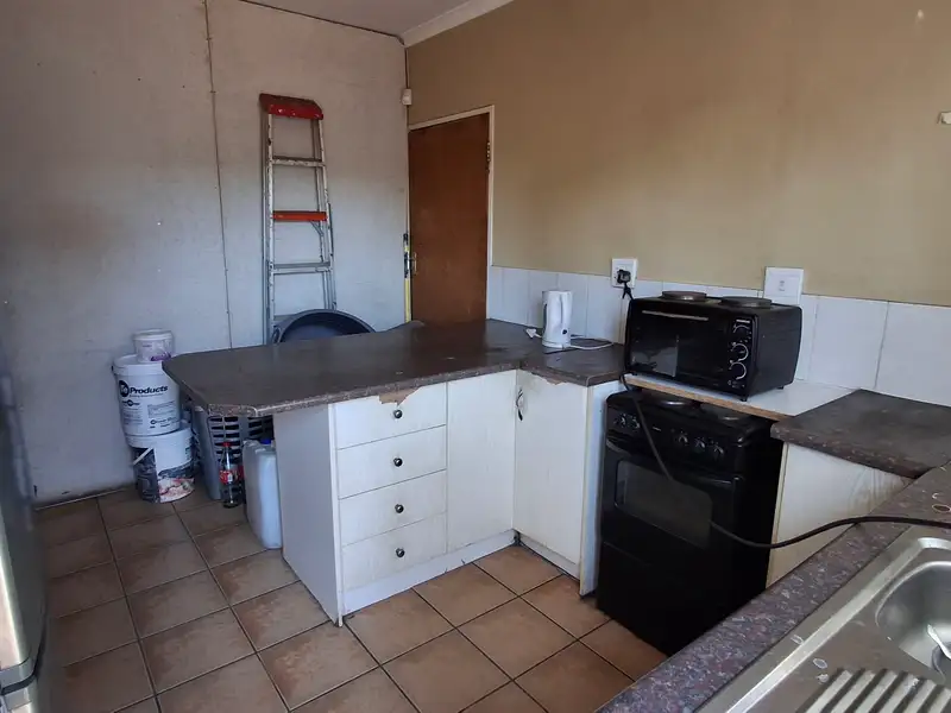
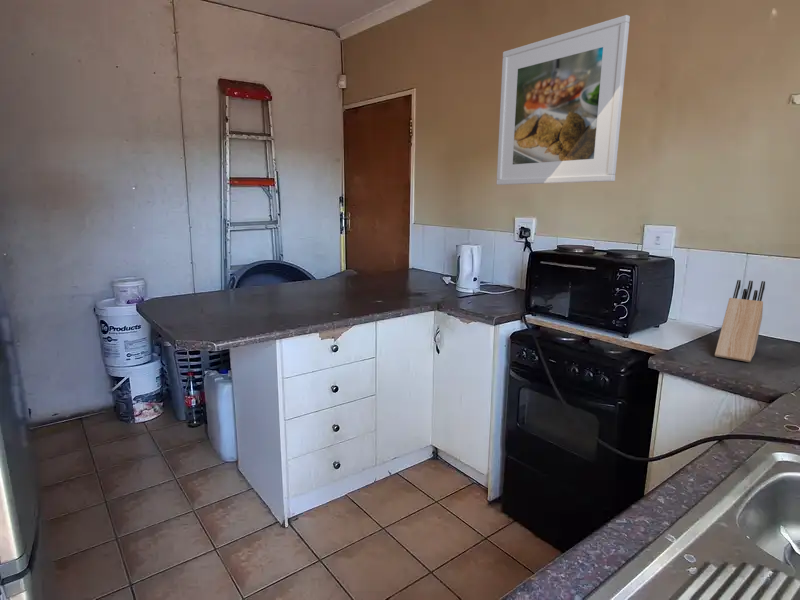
+ knife block [714,279,766,363]
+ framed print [496,14,631,186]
